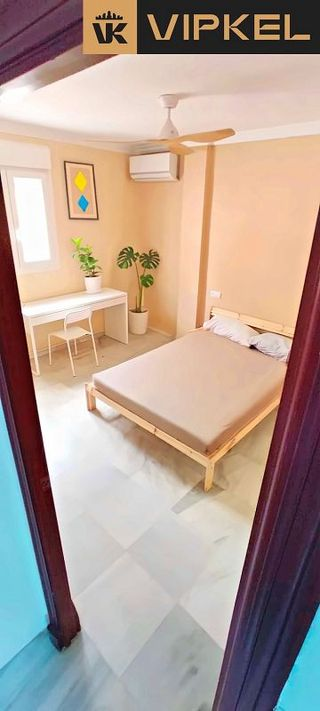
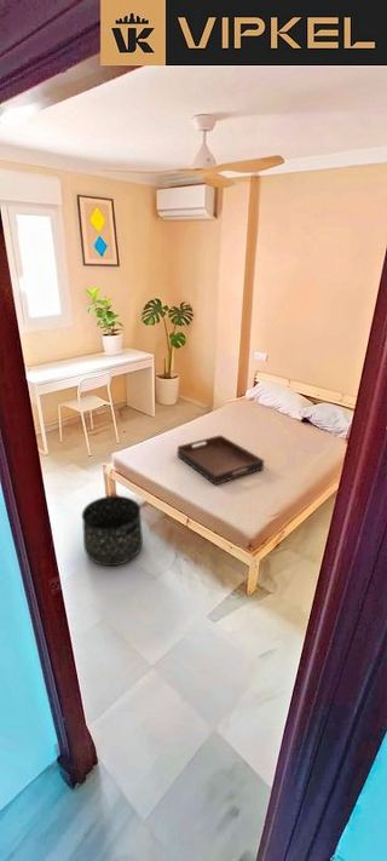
+ serving tray [177,434,265,487]
+ basket [81,494,144,567]
